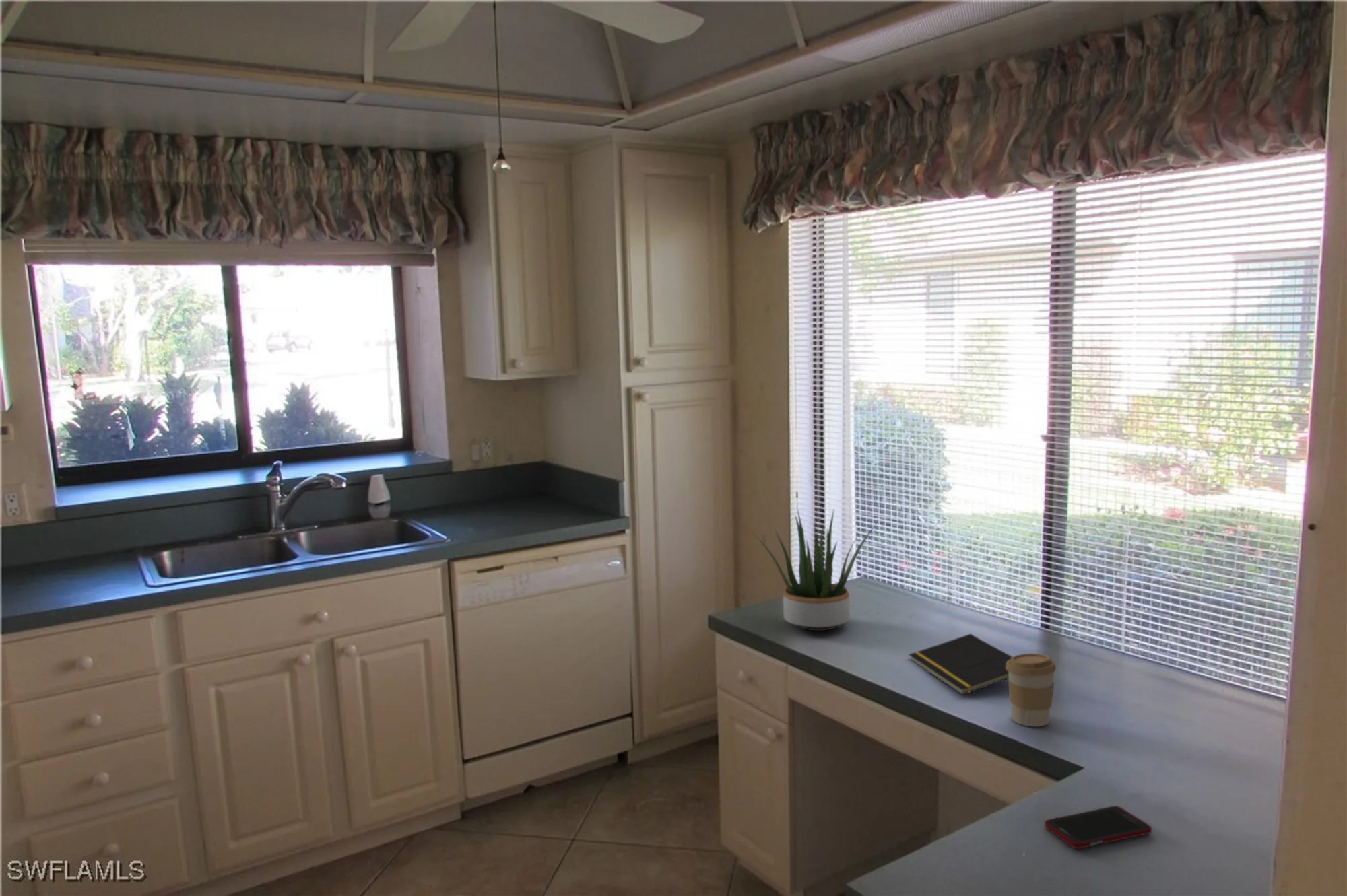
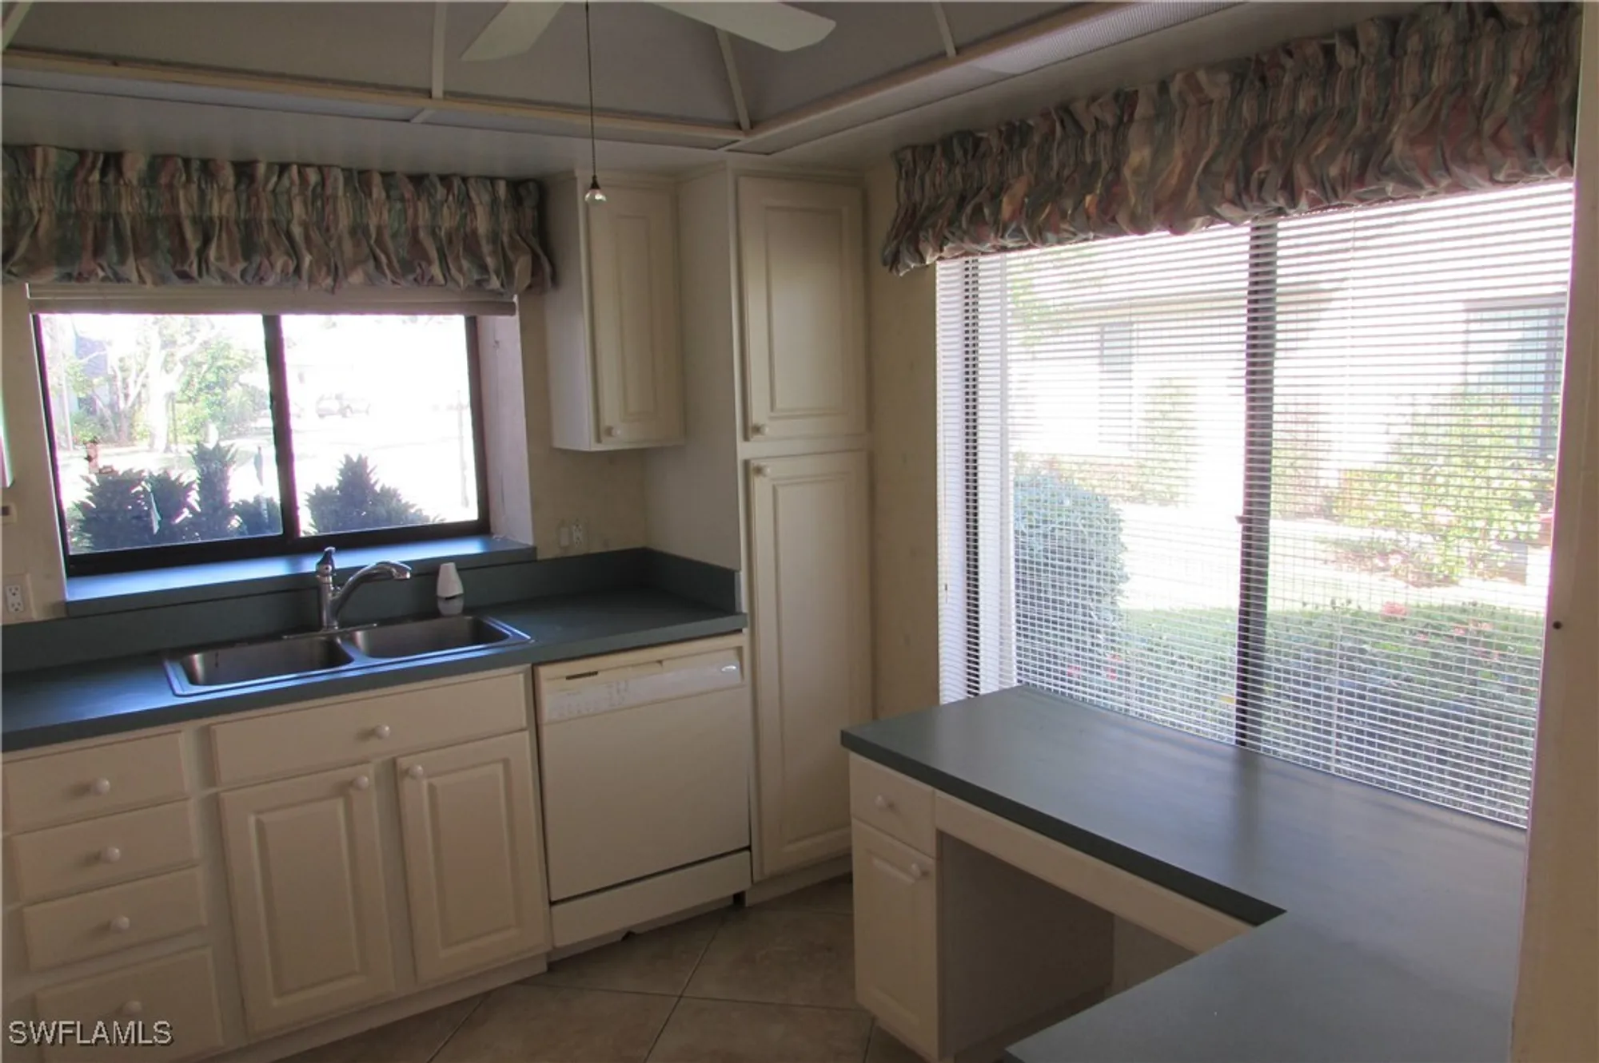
- potted plant [752,508,877,631]
- coffee cup [1006,653,1057,727]
- cell phone [1044,805,1152,850]
- notepad [909,633,1013,695]
